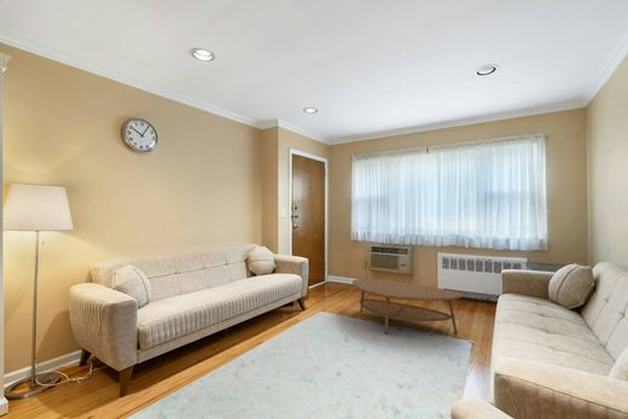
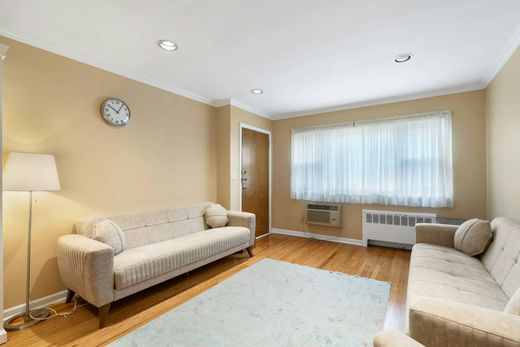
- coffee table [351,278,463,336]
